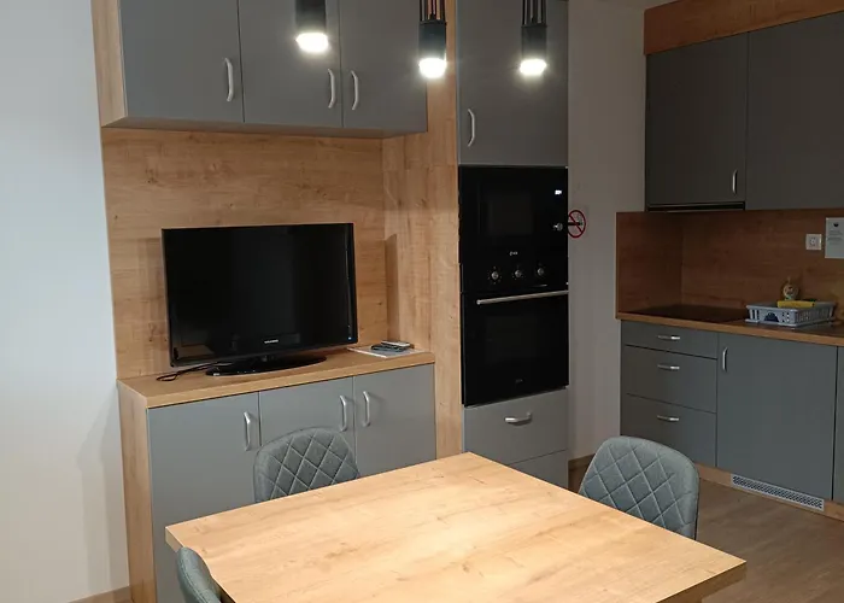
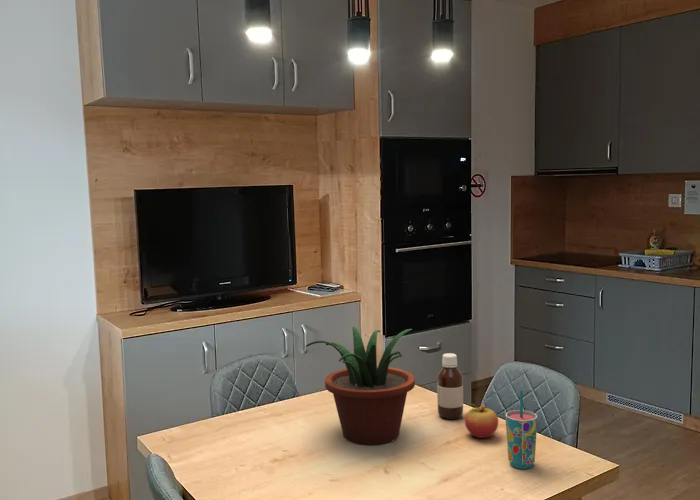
+ potted plant [305,326,416,446]
+ fruit [464,403,499,439]
+ cup [505,390,538,470]
+ bottle [436,352,464,420]
